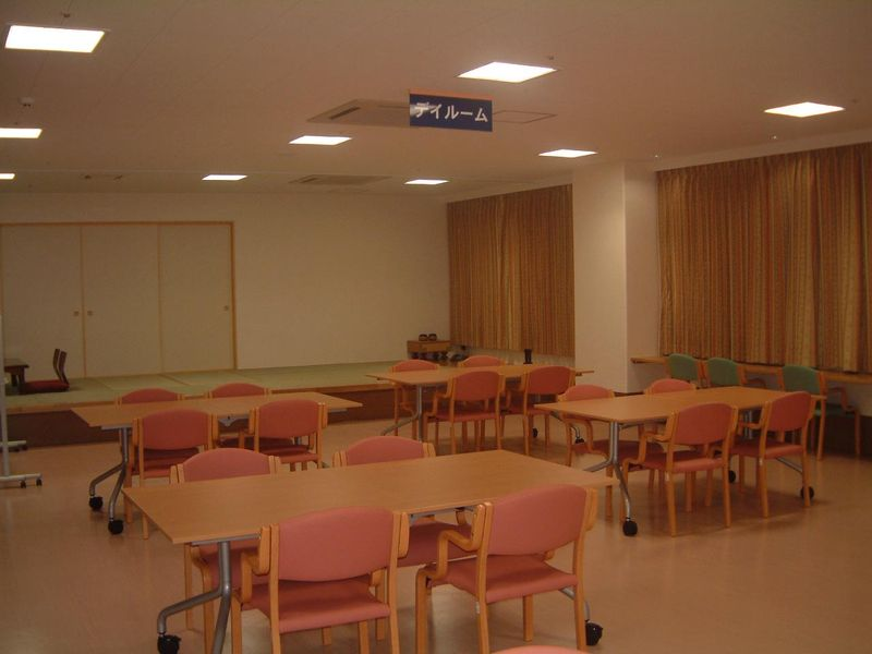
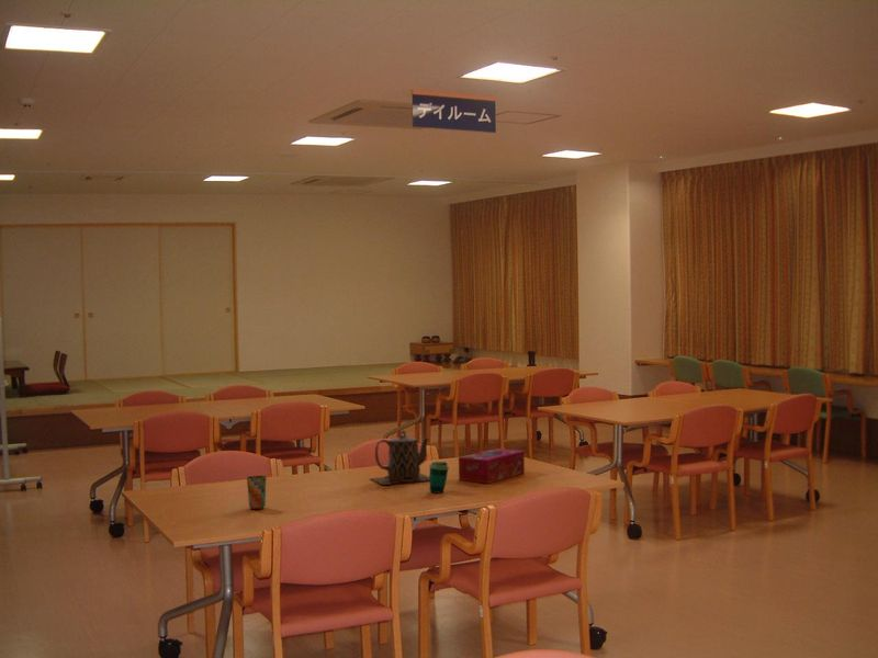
+ tissue box [458,447,526,485]
+ cup [246,475,267,510]
+ cup [428,461,450,495]
+ teapot [369,430,430,486]
